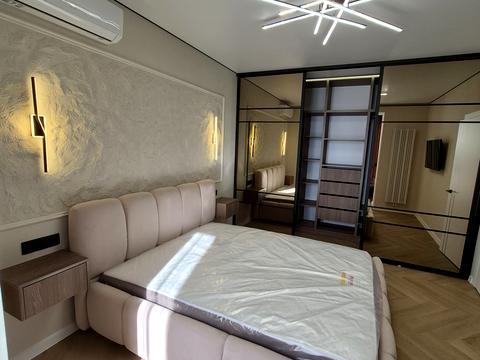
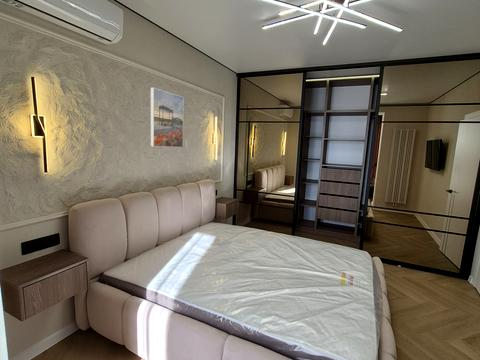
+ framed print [150,87,185,148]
